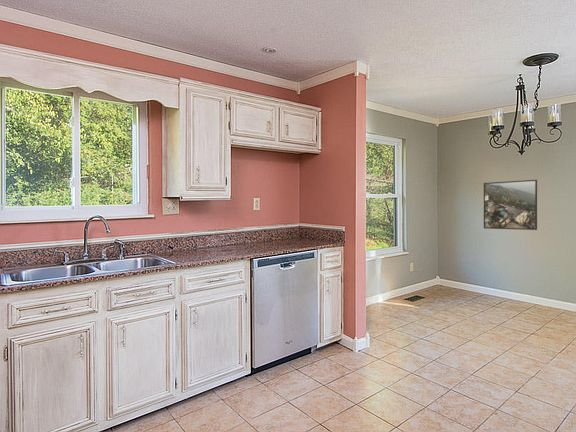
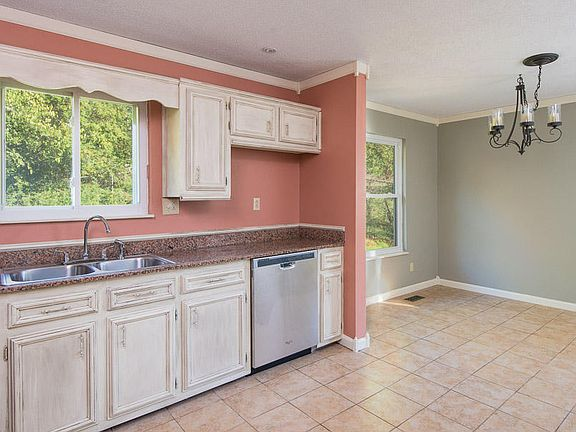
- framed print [483,179,538,231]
